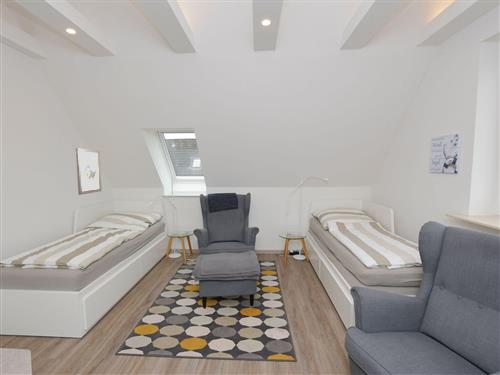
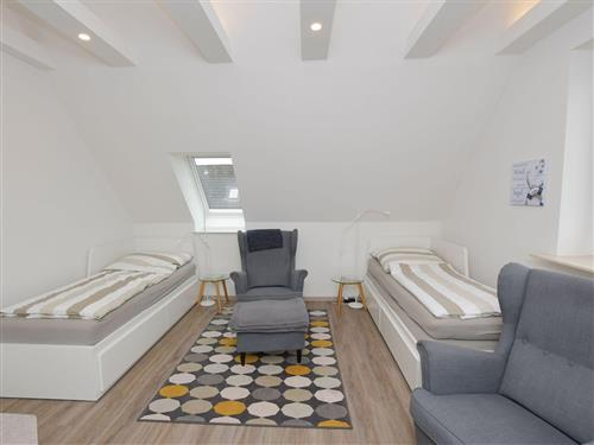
- wall art [75,147,102,196]
